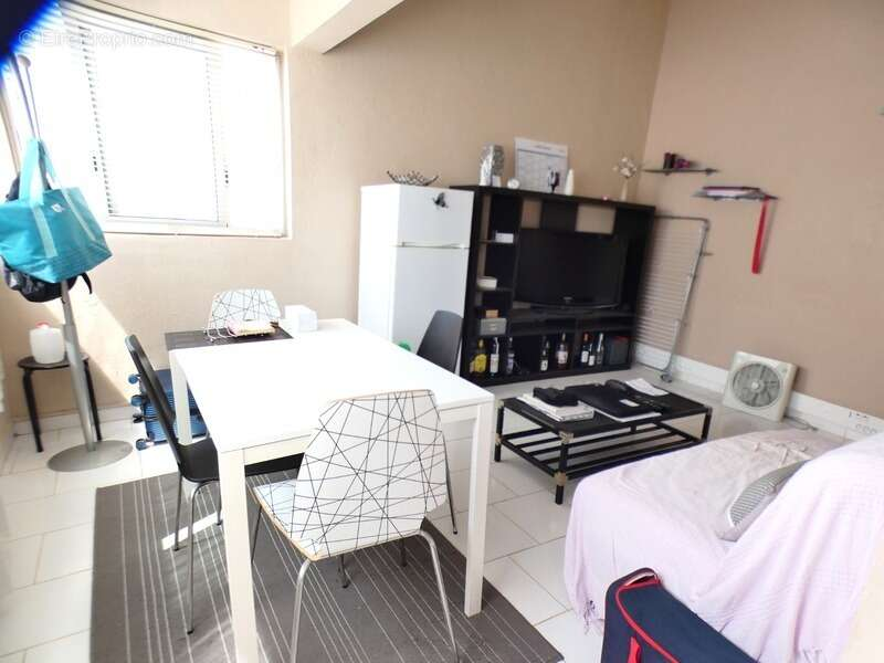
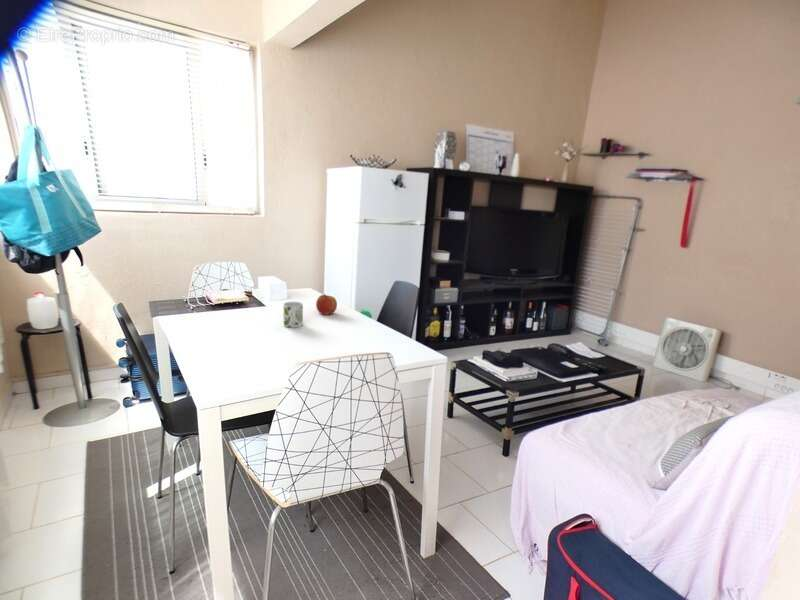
+ mug [283,301,304,329]
+ fruit [315,293,338,316]
